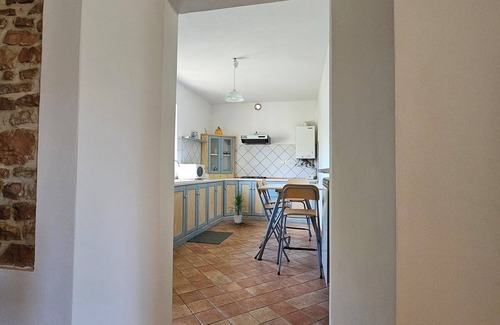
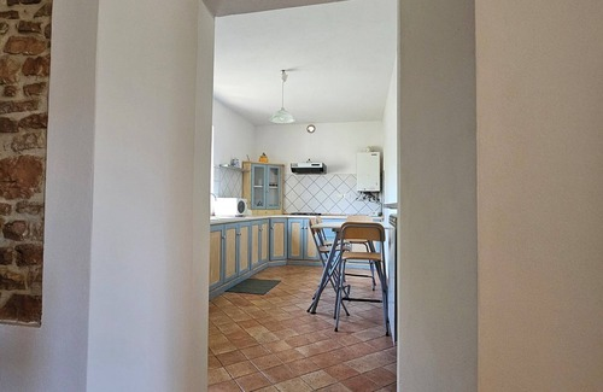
- indoor plant [228,192,249,224]
